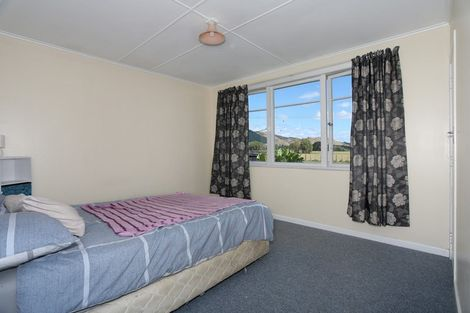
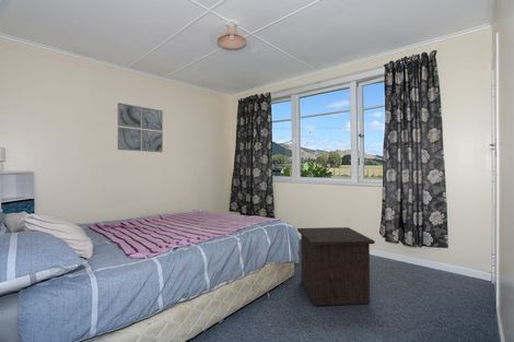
+ nightstand [296,226,376,307]
+ wall art [117,102,164,153]
